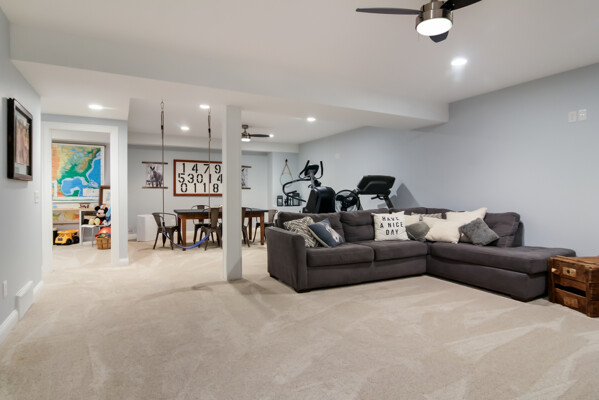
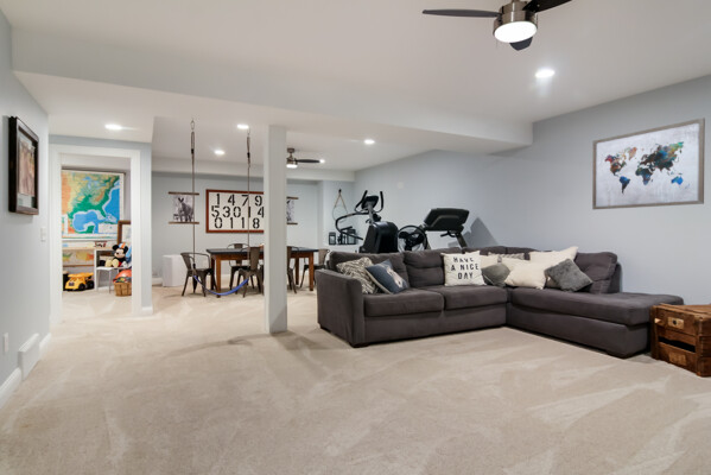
+ wall art [591,116,706,210]
